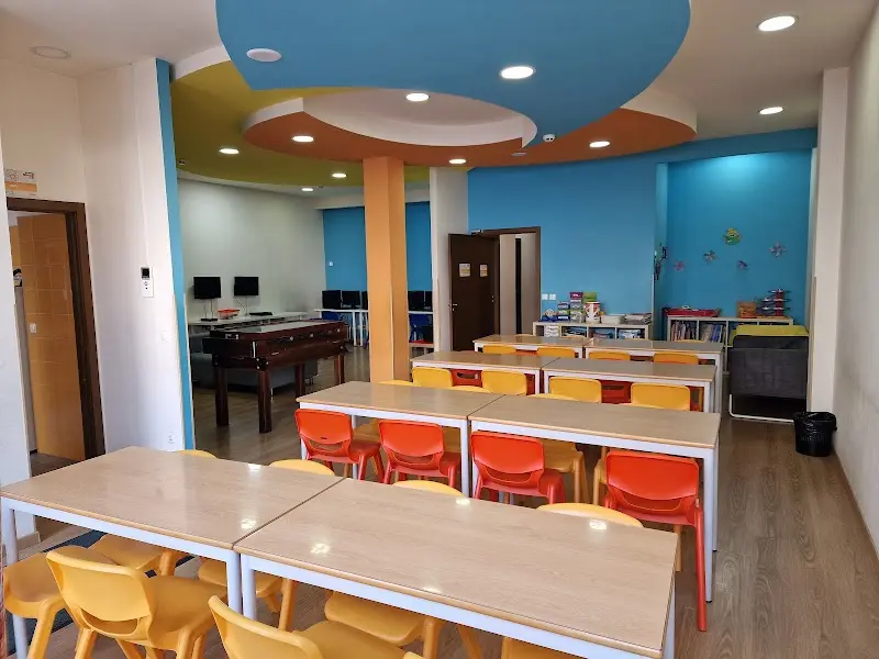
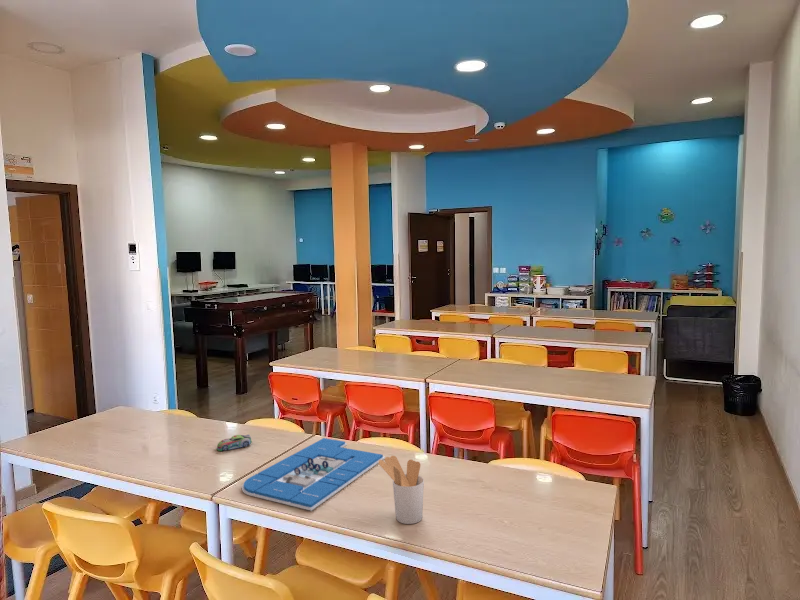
+ utensil holder [378,455,425,525]
+ board game [241,437,386,511]
+ toy car [216,434,253,452]
